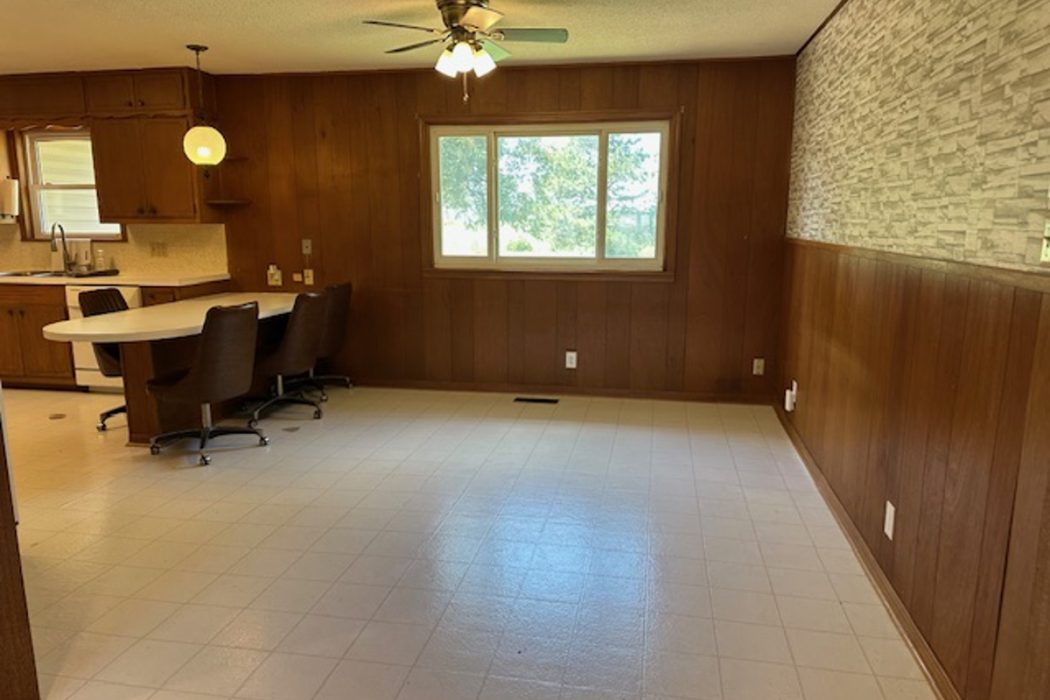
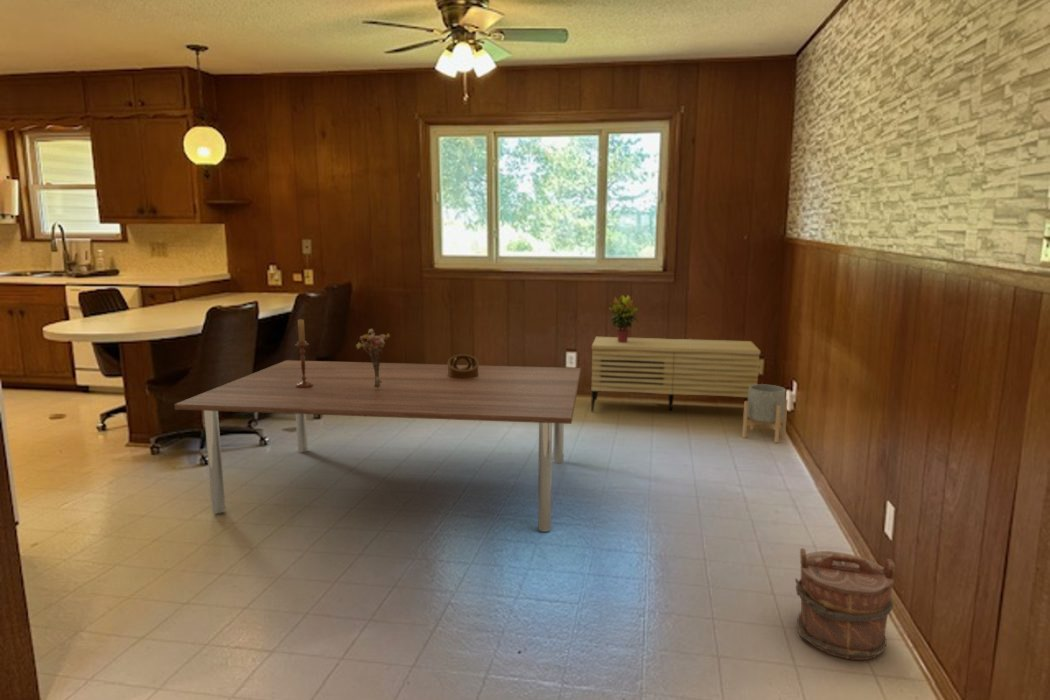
+ bouquet [355,328,391,388]
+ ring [447,353,480,378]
+ bucket [794,547,896,661]
+ potted plant [607,294,639,343]
+ planter [741,383,789,444]
+ sideboard [590,336,761,412]
+ dining table [174,359,582,533]
+ candlestick [295,319,314,388]
